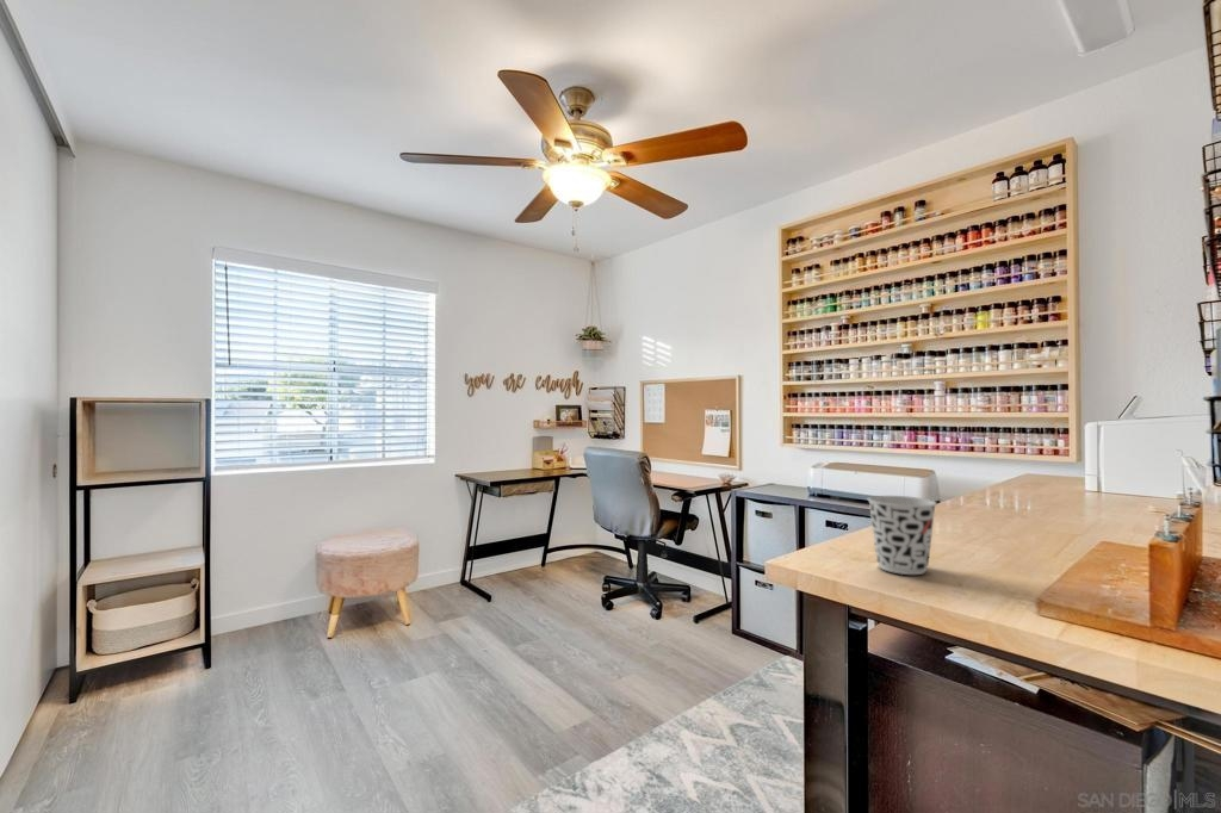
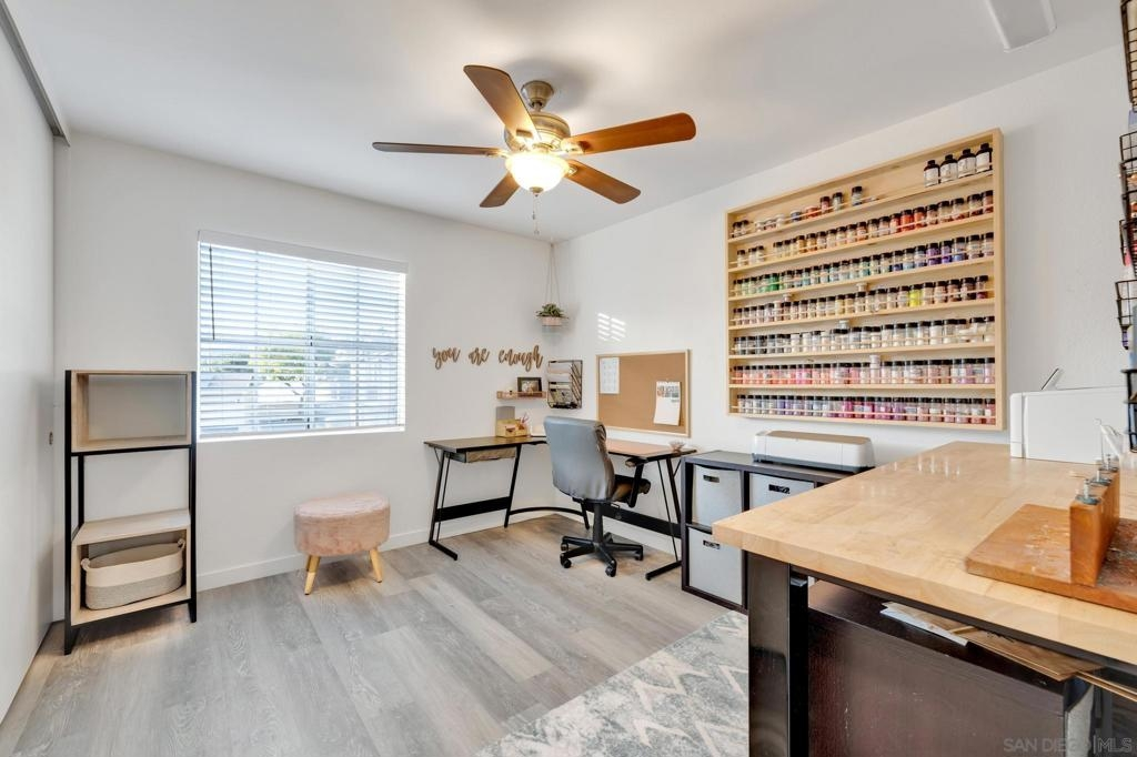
- cup [867,495,938,576]
